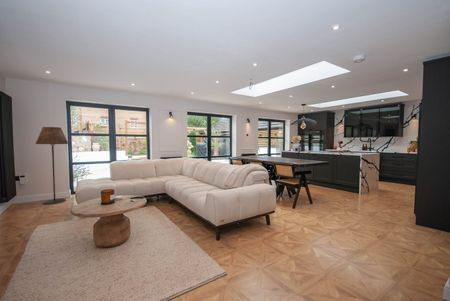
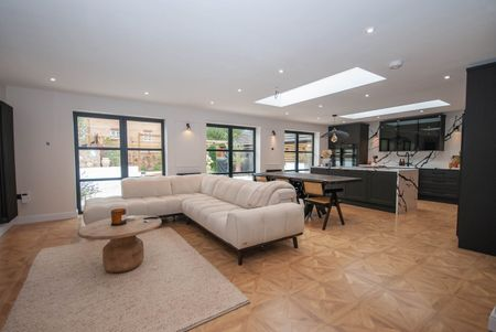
- floor lamp [34,126,69,206]
